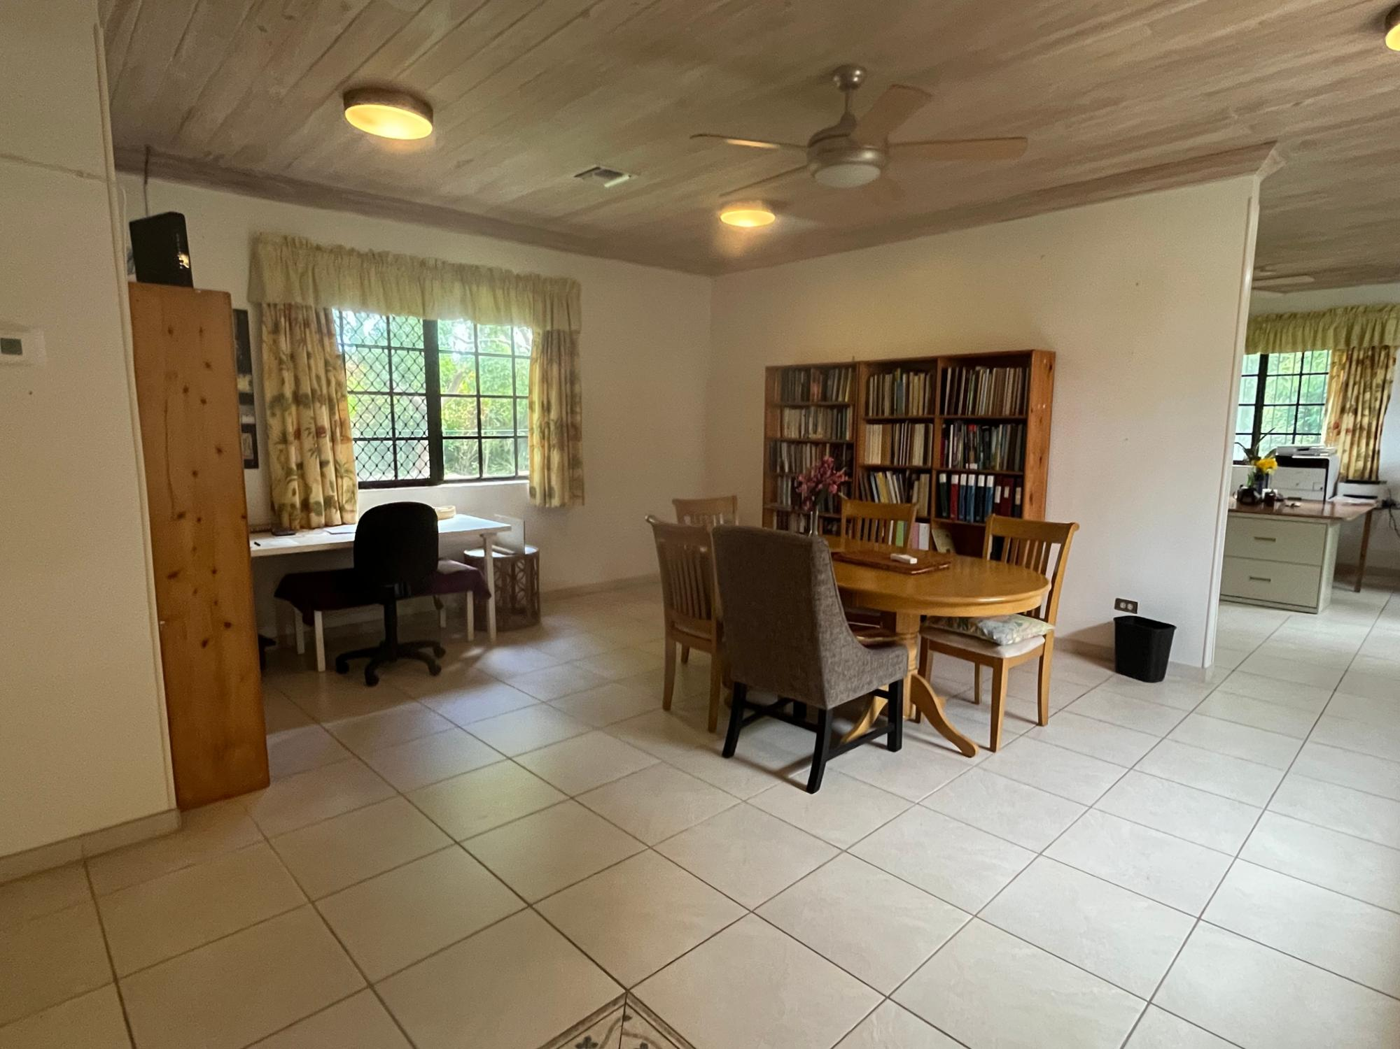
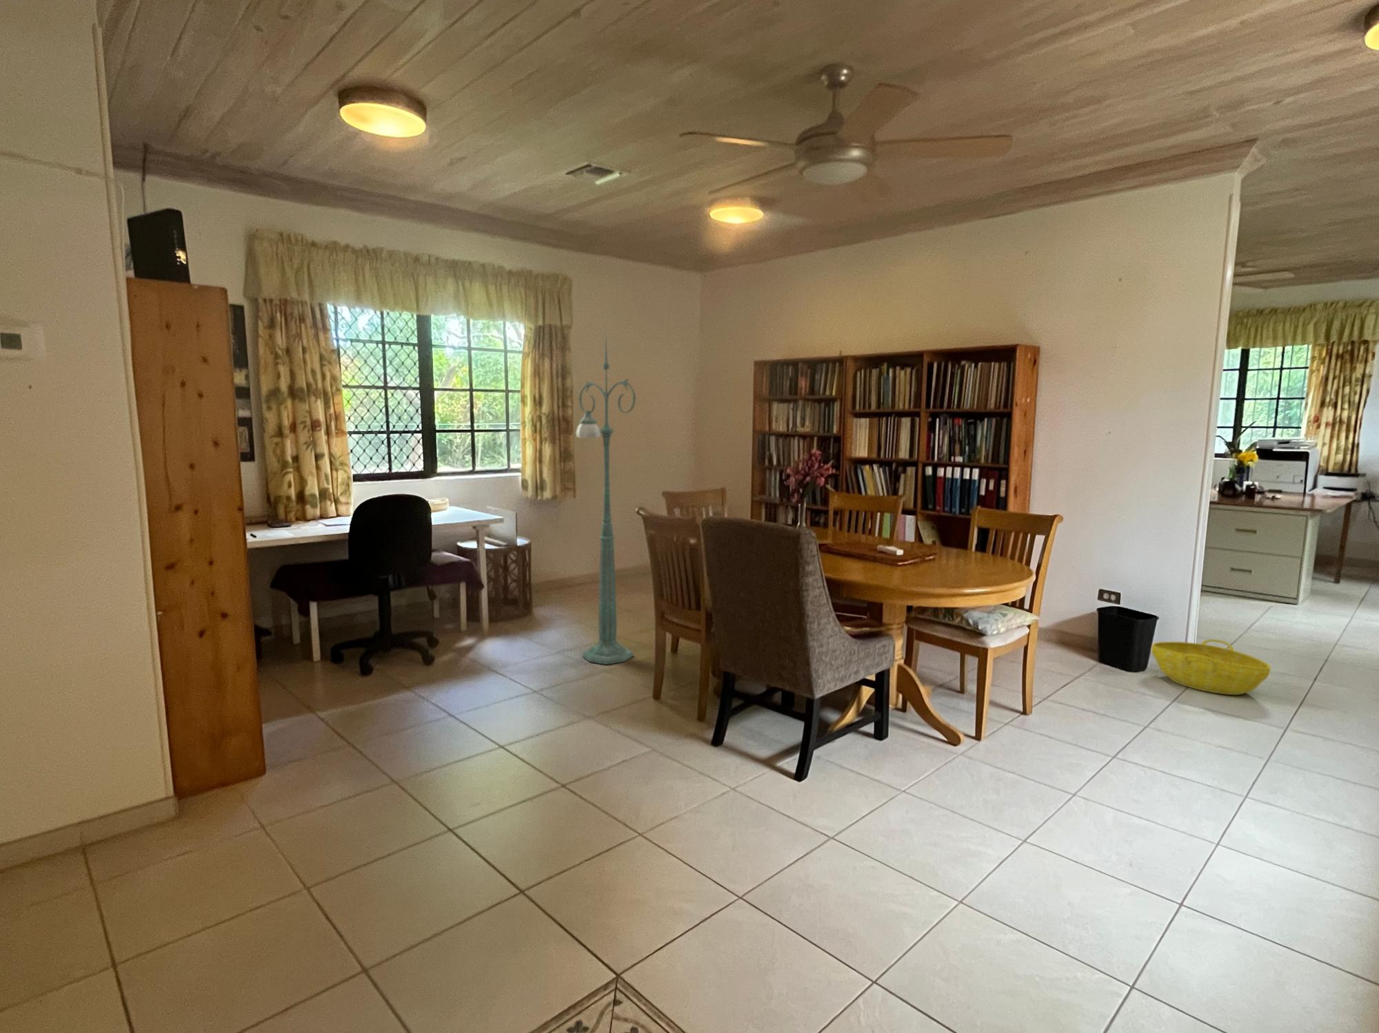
+ floor lamp [575,334,637,665]
+ basket [1151,638,1272,696]
